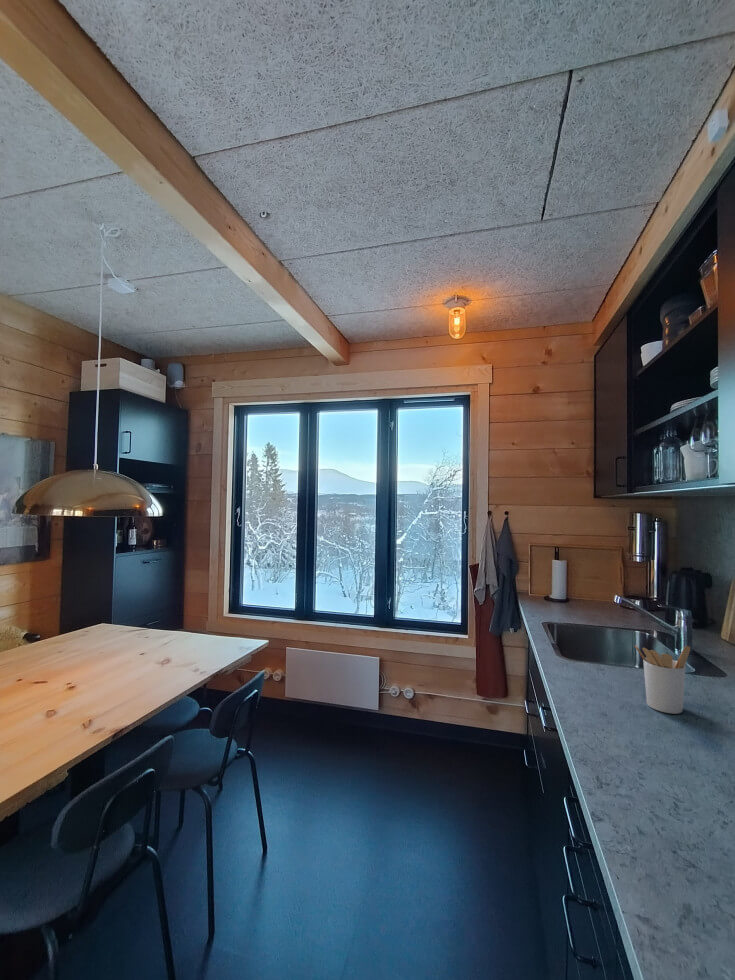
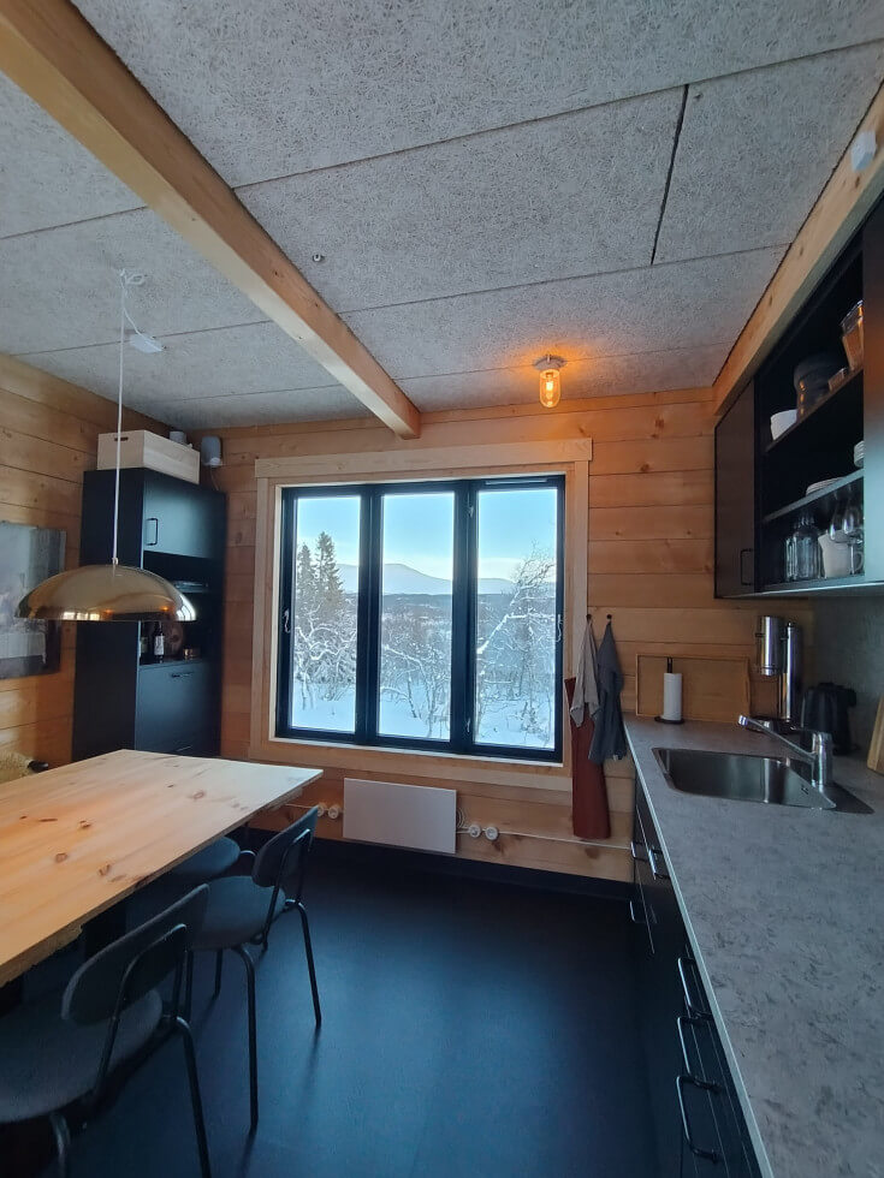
- utensil holder [634,644,691,715]
